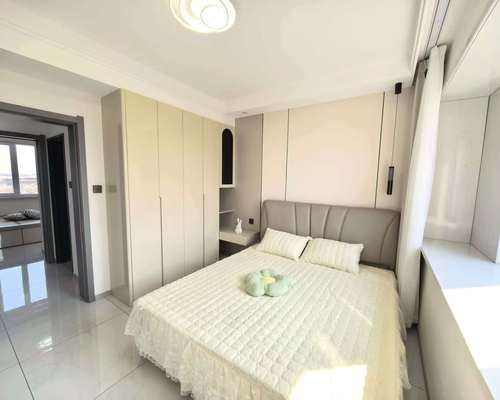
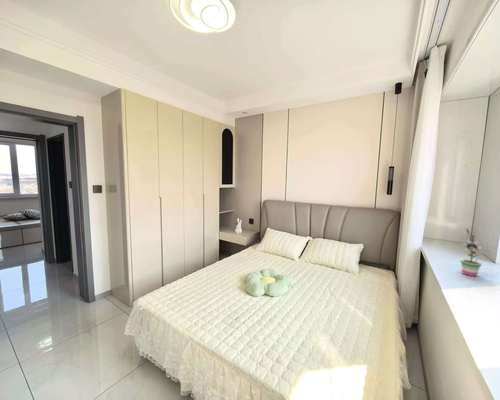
+ potted plant [459,228,492,277]
